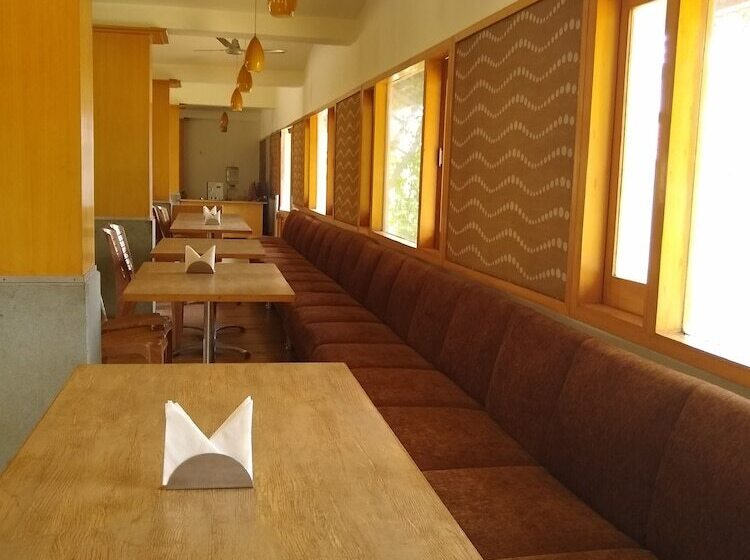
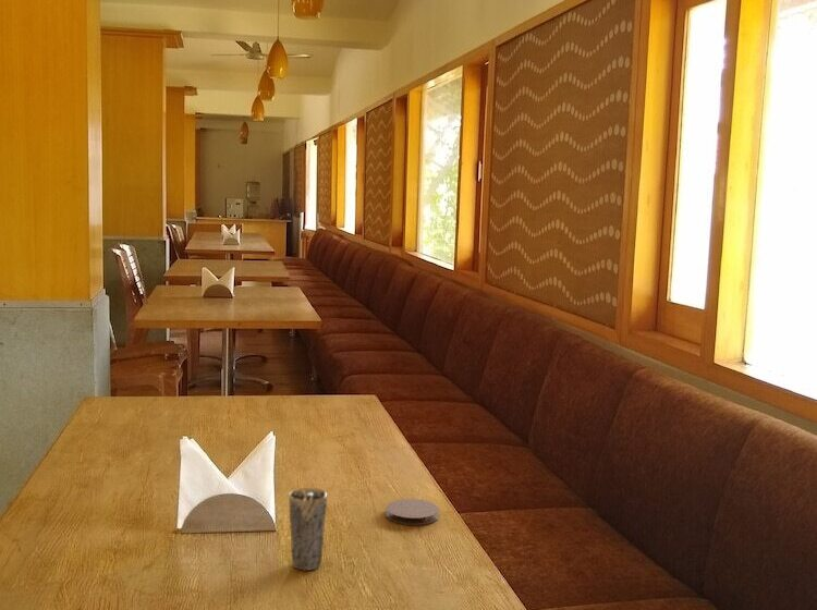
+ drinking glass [288,487,328,572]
+ coaster [385,498,440,526]
